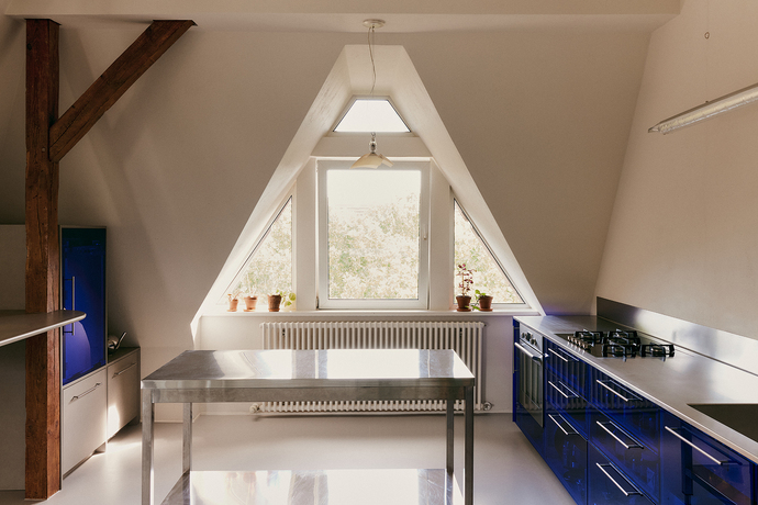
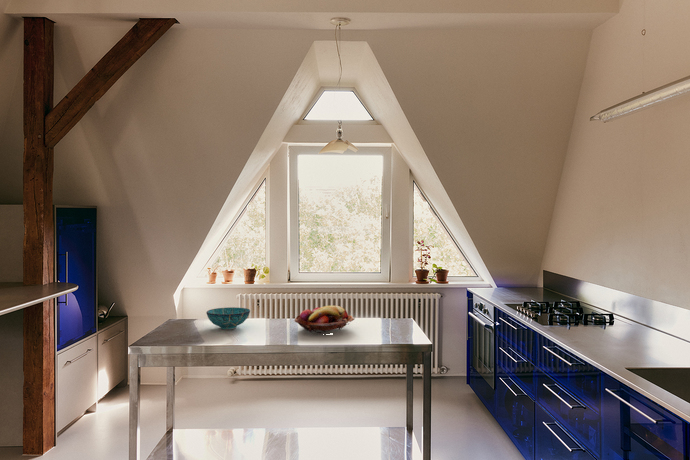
+ fruit basket [294,305,356,334]
+ bowl [205,306,251,330]
